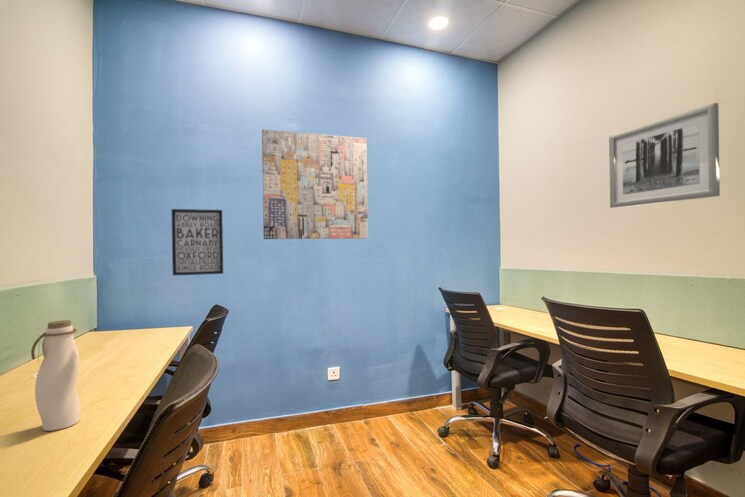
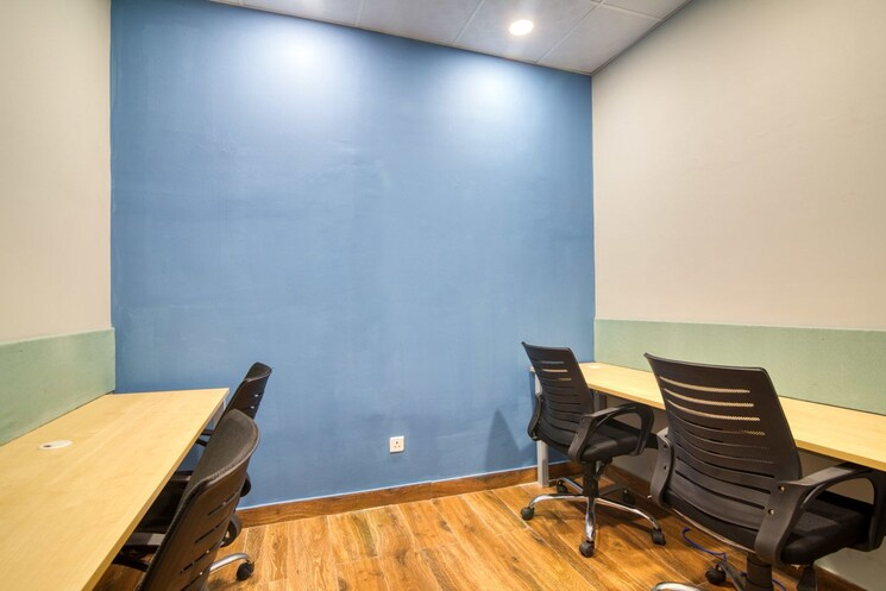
- wall art [261,128,369,240]
- wall art [171,208,224,277]
- wall art [608,102,721,209]
- water bottle [30,319,81,432]
